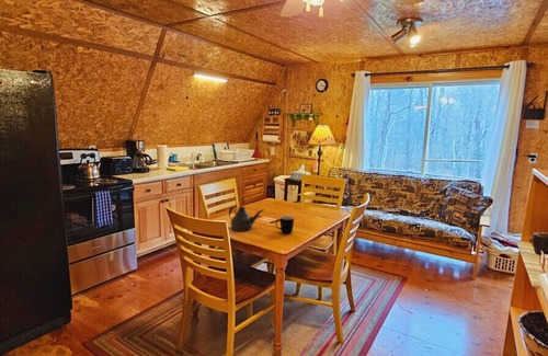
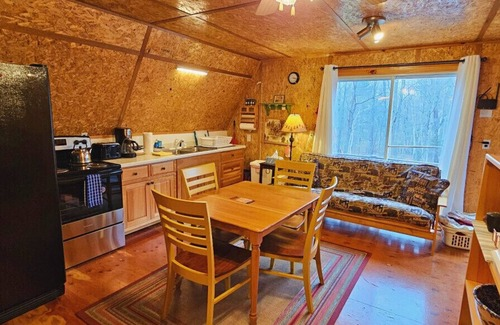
- teapot [228,206,265,232]
- mug [275,215,295,234]
